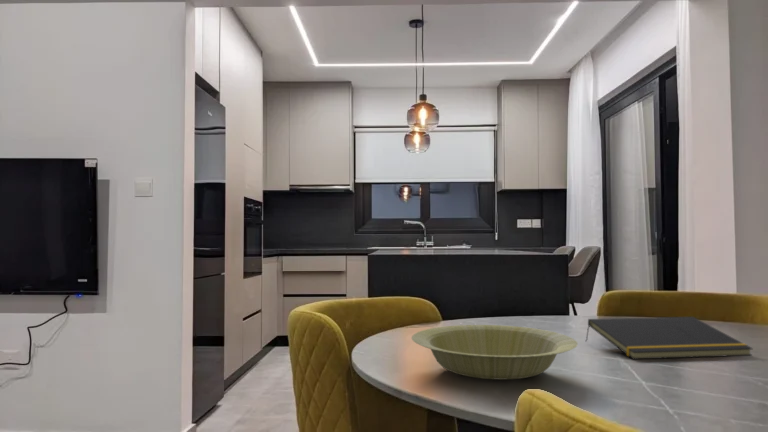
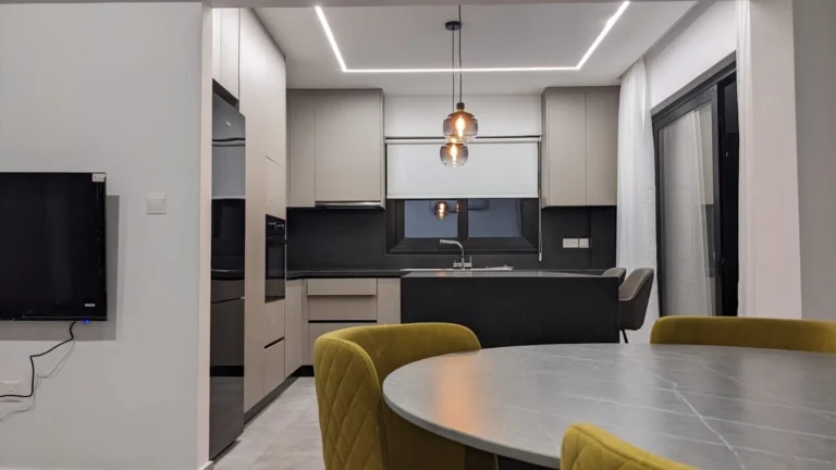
- notepad [585,316,754,360]
- bowl [411,324,579,381]
